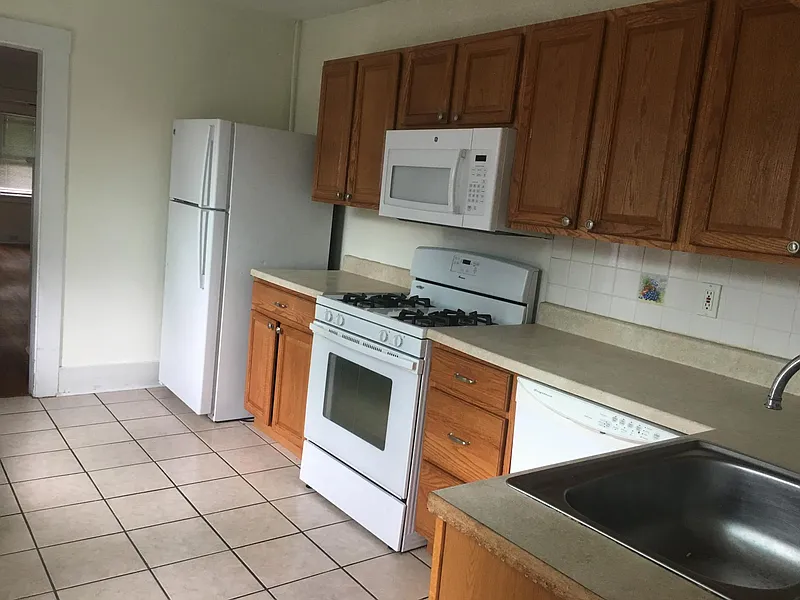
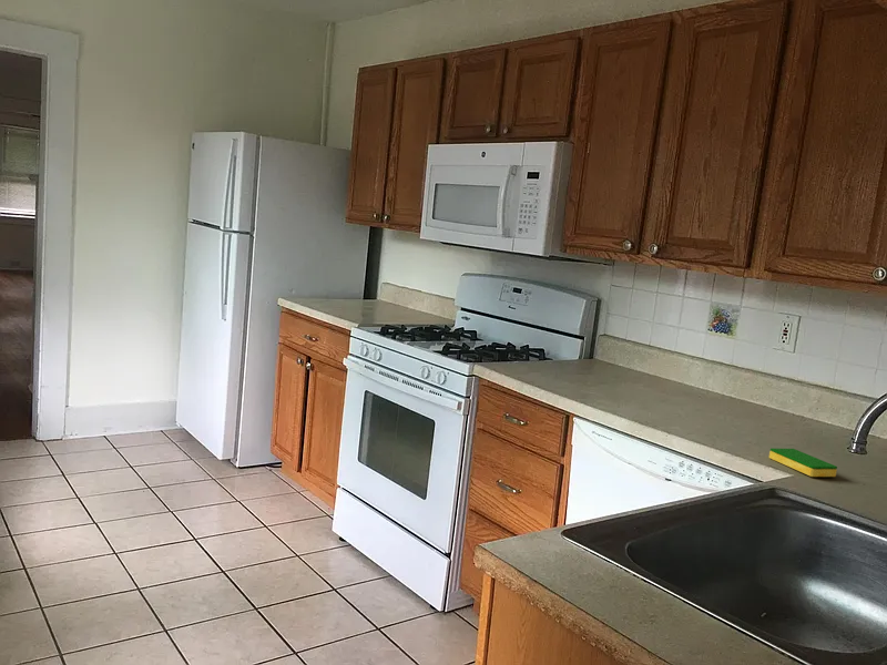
+ dish sponge [768,448,838,478]
